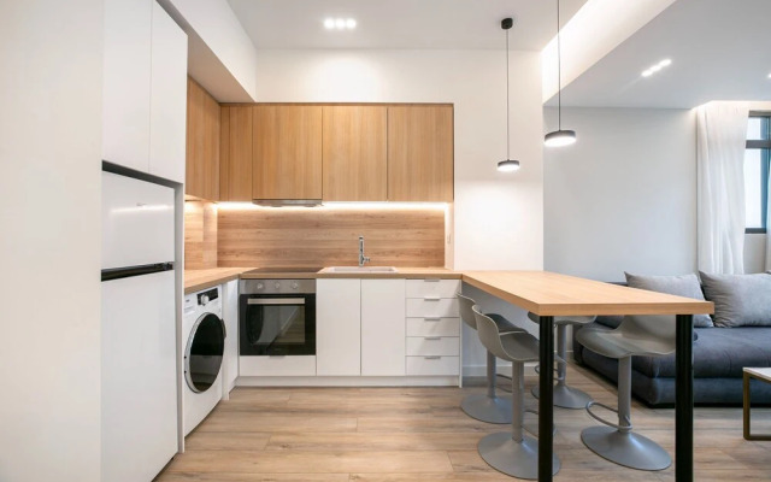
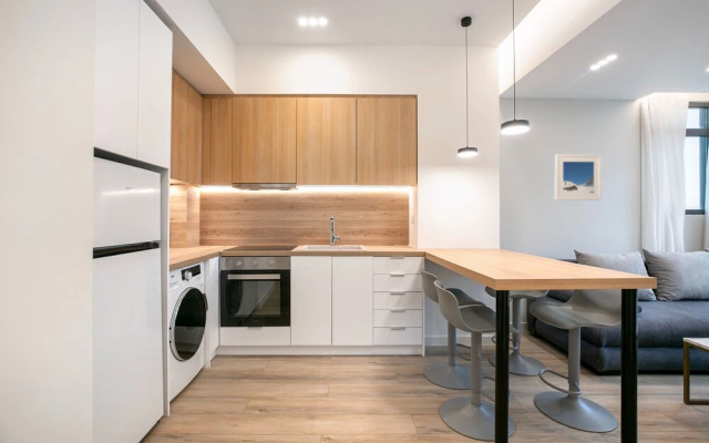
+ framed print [554,153,603,202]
